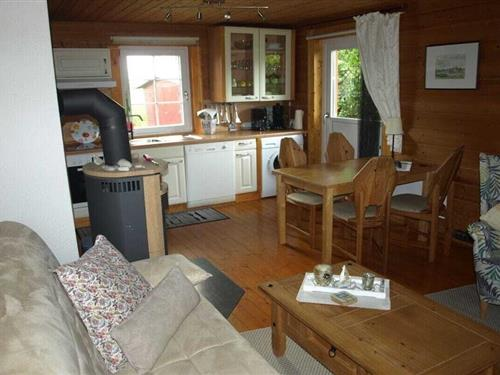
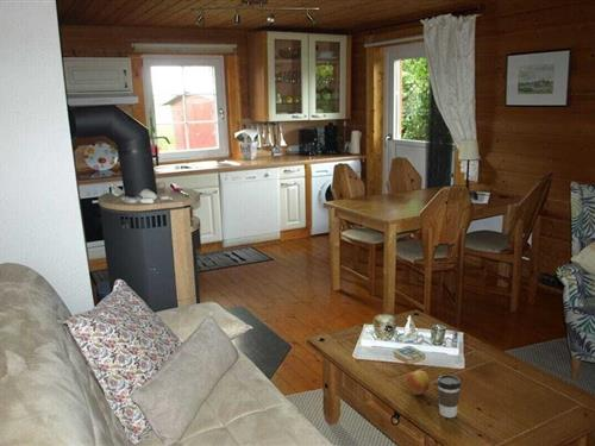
+ fruit [403,370,432,396]
+ coffee cup [436,373,462,419]
